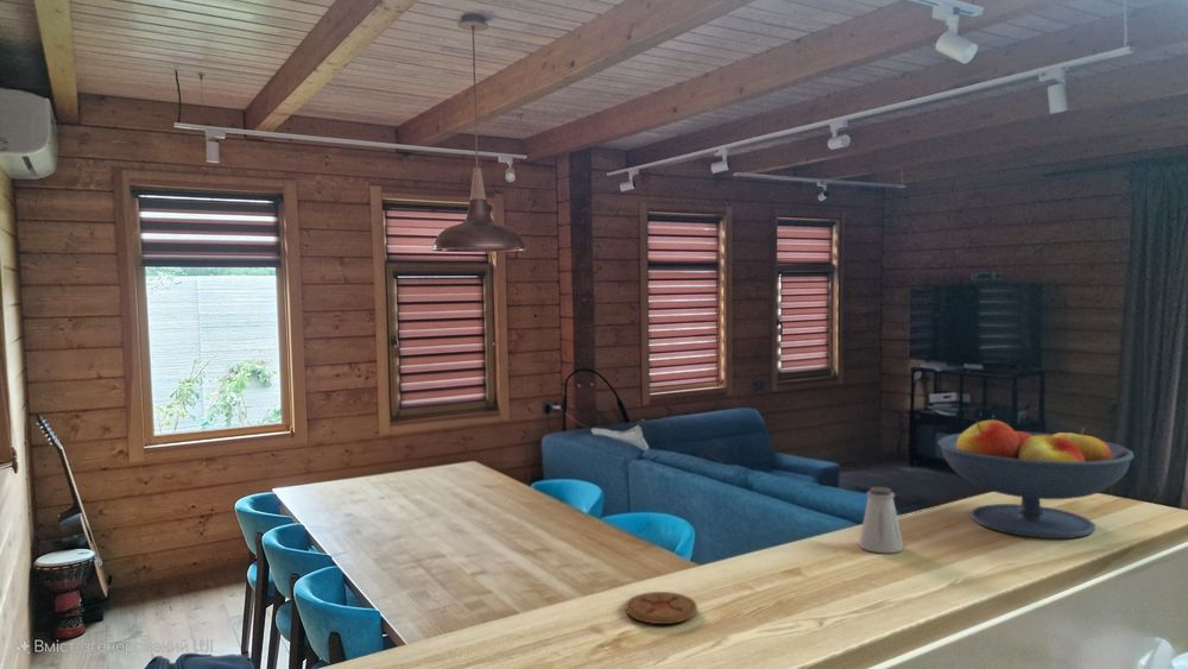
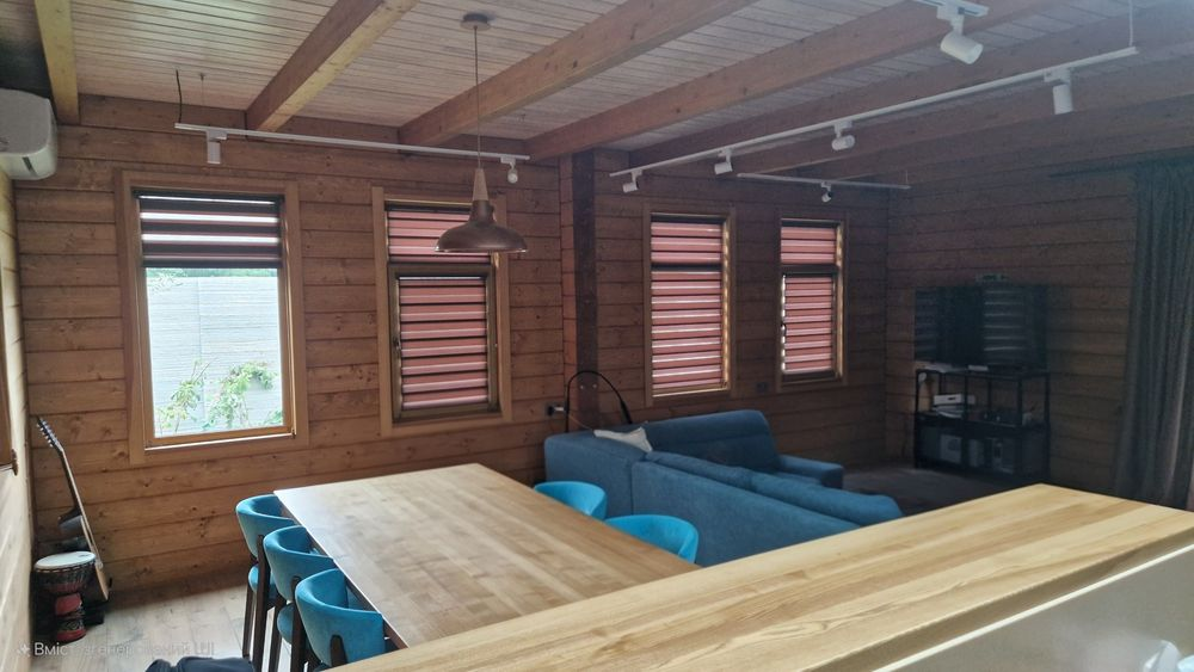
- coaster [624,591,699,625]
- saltshaker [858,486,905,554]
- fruit bowl [937,418,1135,539]
